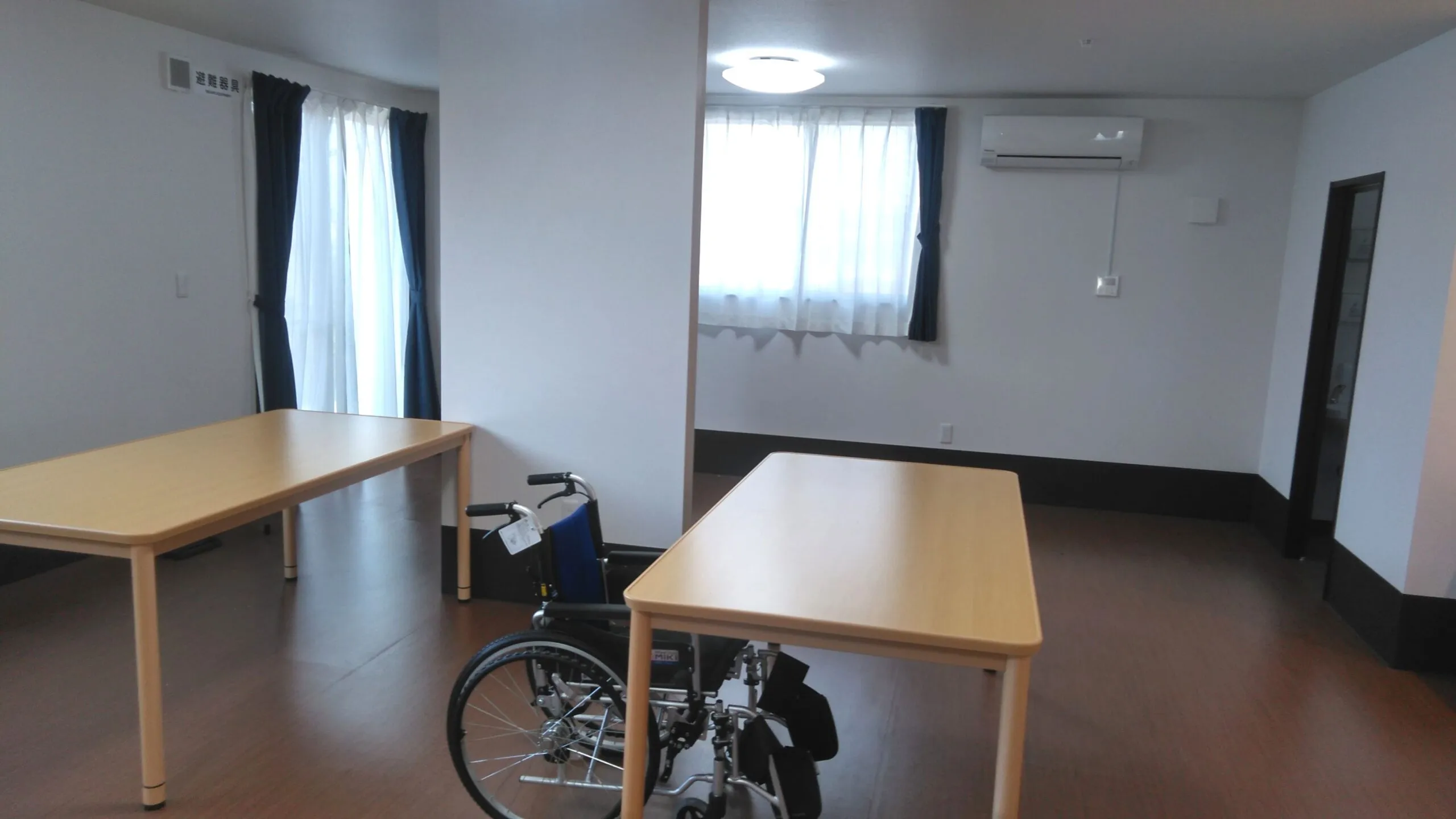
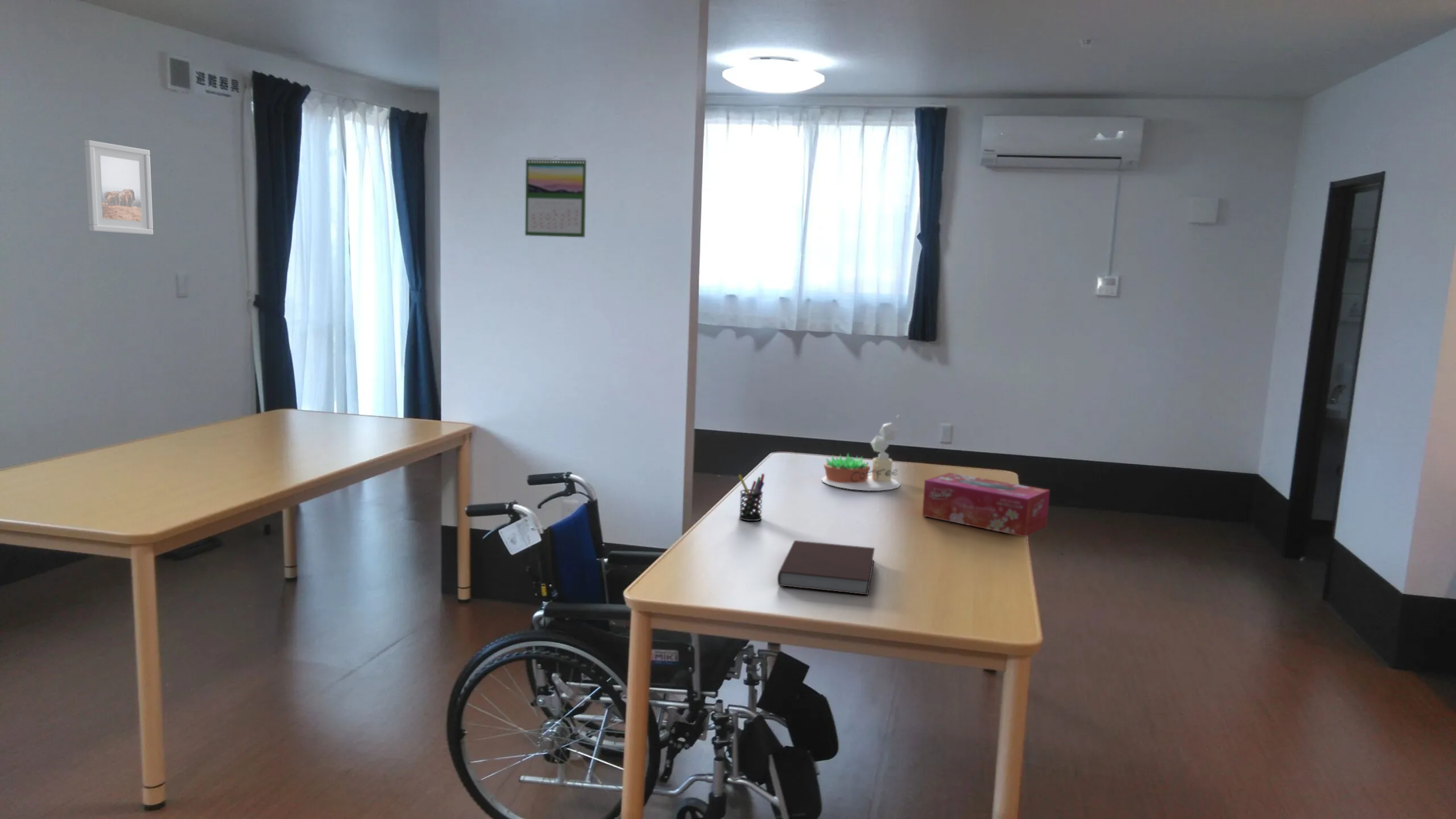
+ pen holder [738,473,765,522]
+ succulent plant [821,414,902,491]
+ notebook [777,540,875,595]
+ tissue box [922,472,1050,537]
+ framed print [84,139,154,235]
+ calendar [524,155,587,238]
